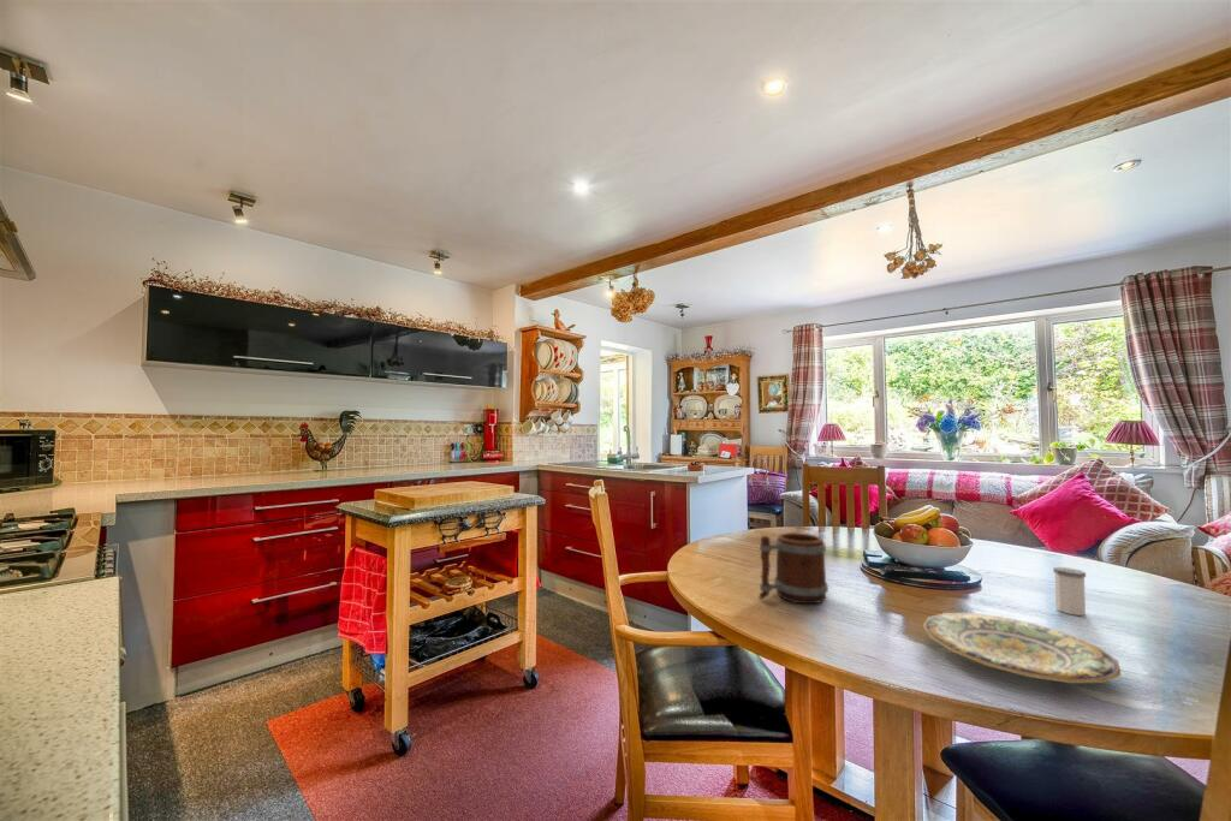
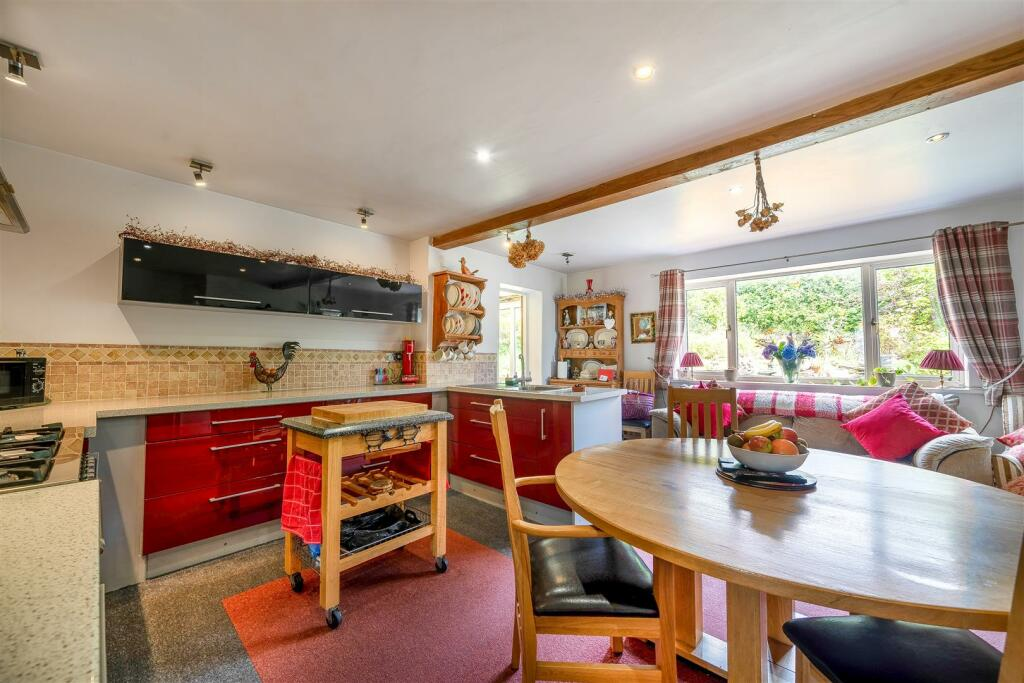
- plate [922,612,1122,684]
- salt shaker [1052,566,1087,617]
- mug [759,531,829,605]
